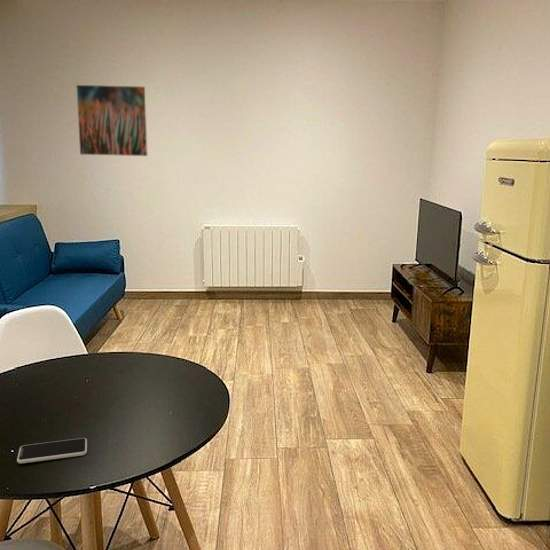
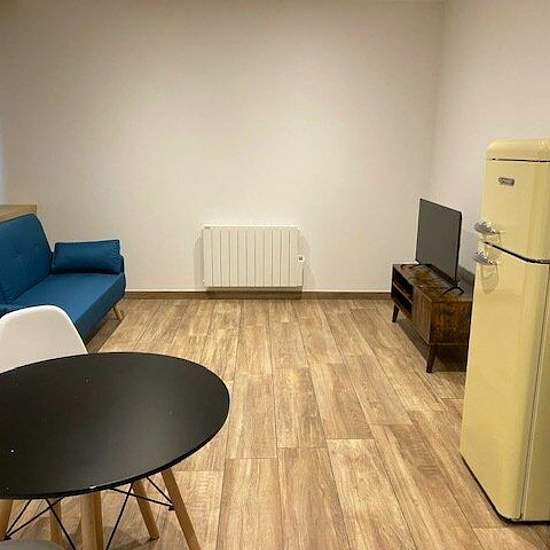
- smartphone [16,437,88,464]
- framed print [75,84,149,157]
